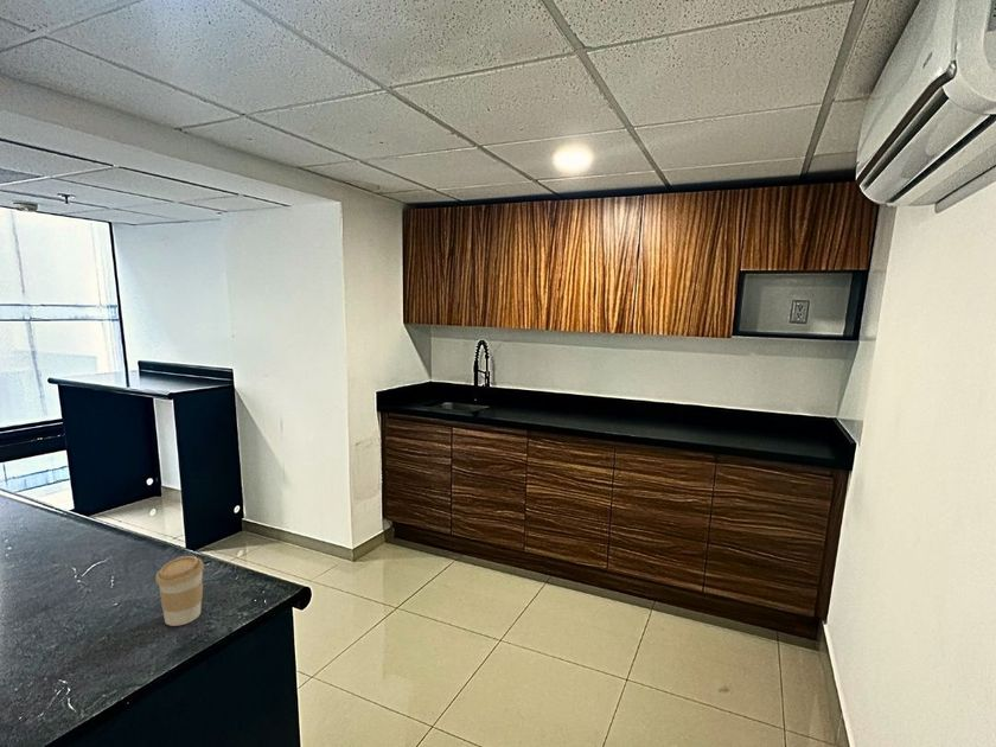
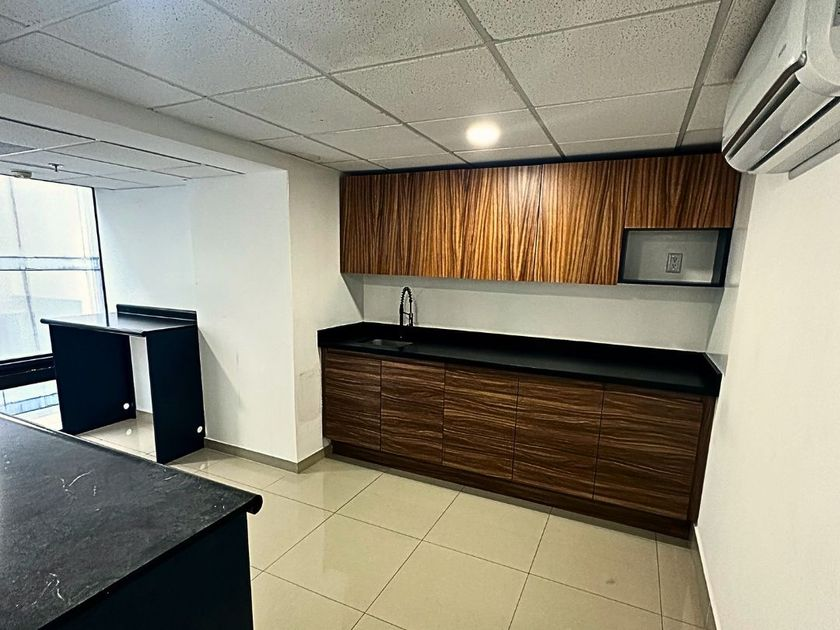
- coffee cup [154,555,205,627]
